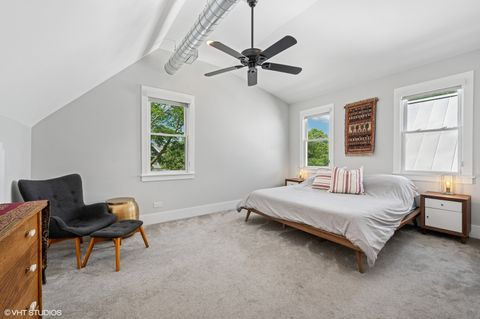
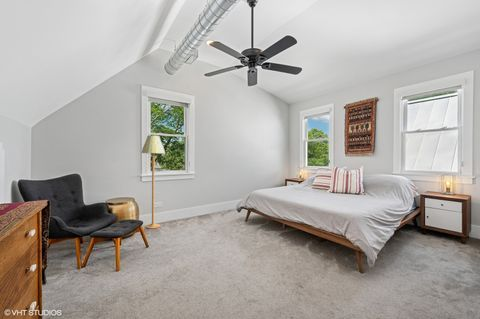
+ floor lamp [140,135,166,229]
